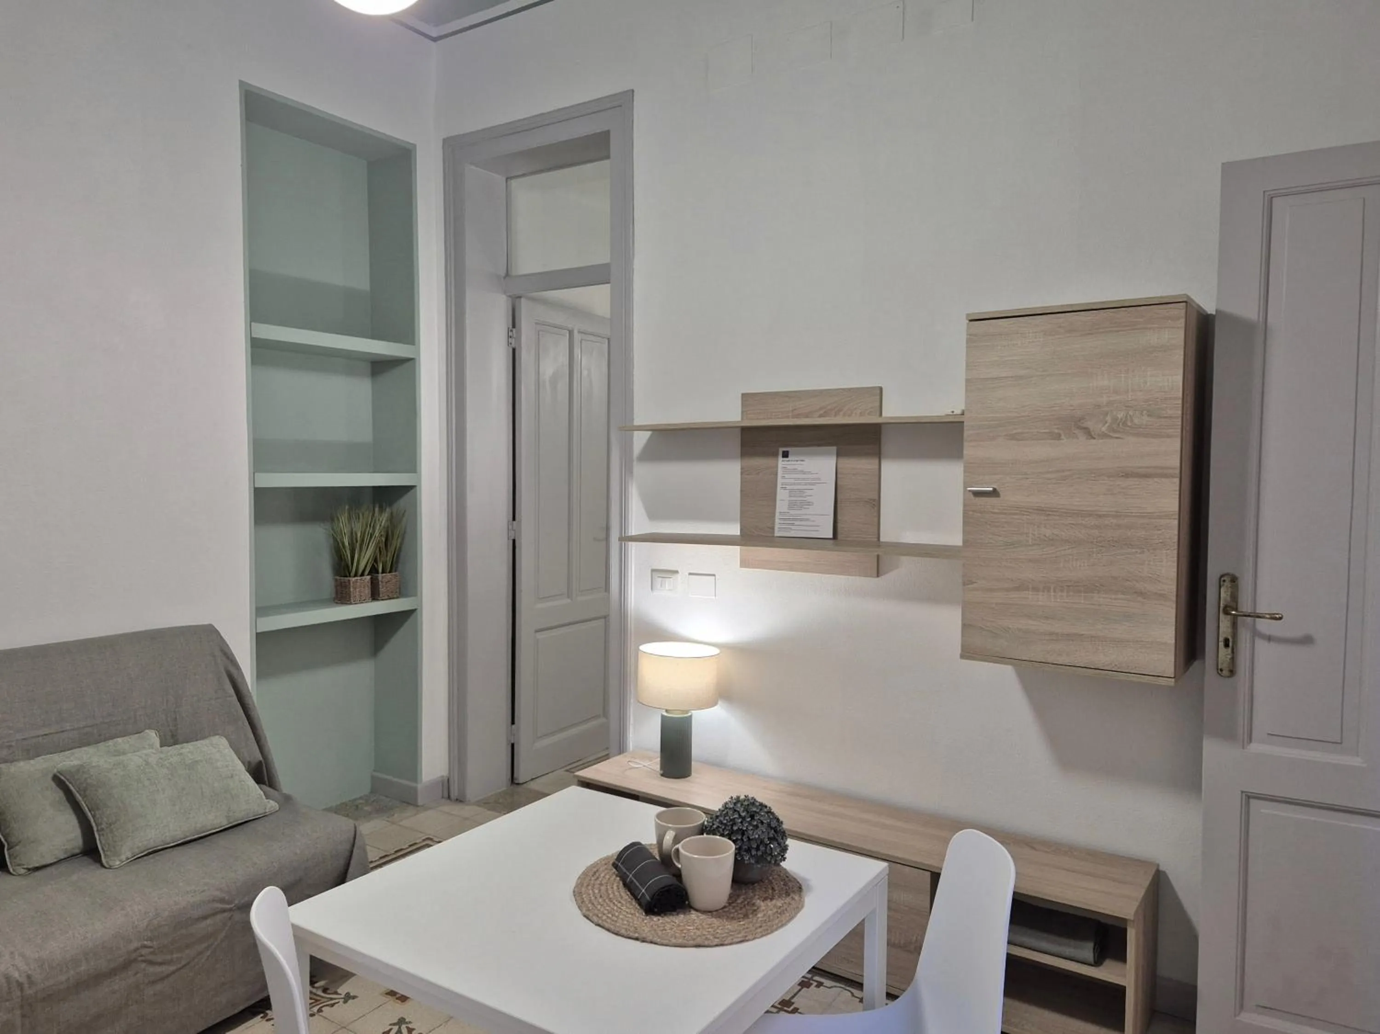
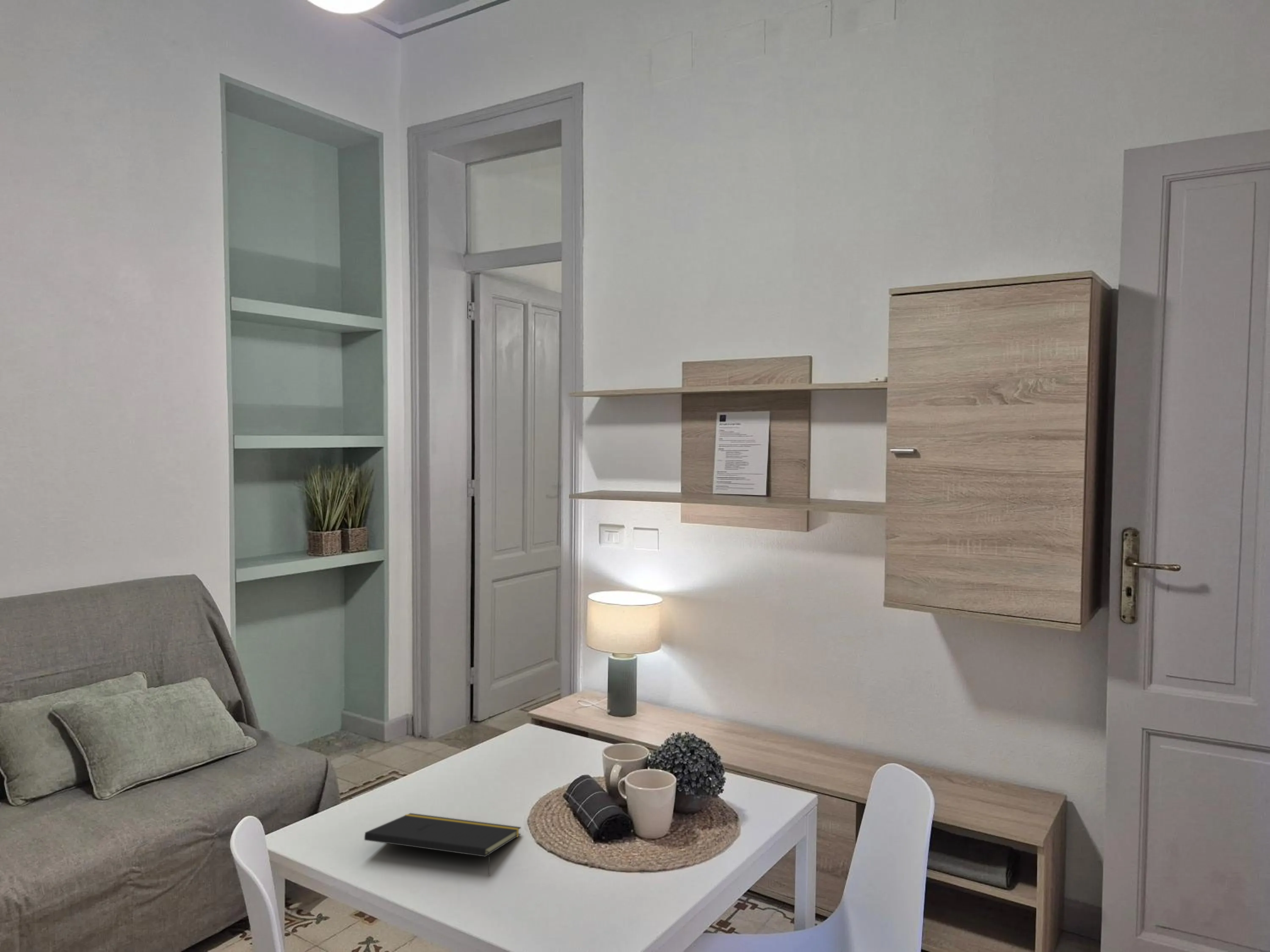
+ notepad [364,813,522,876]
